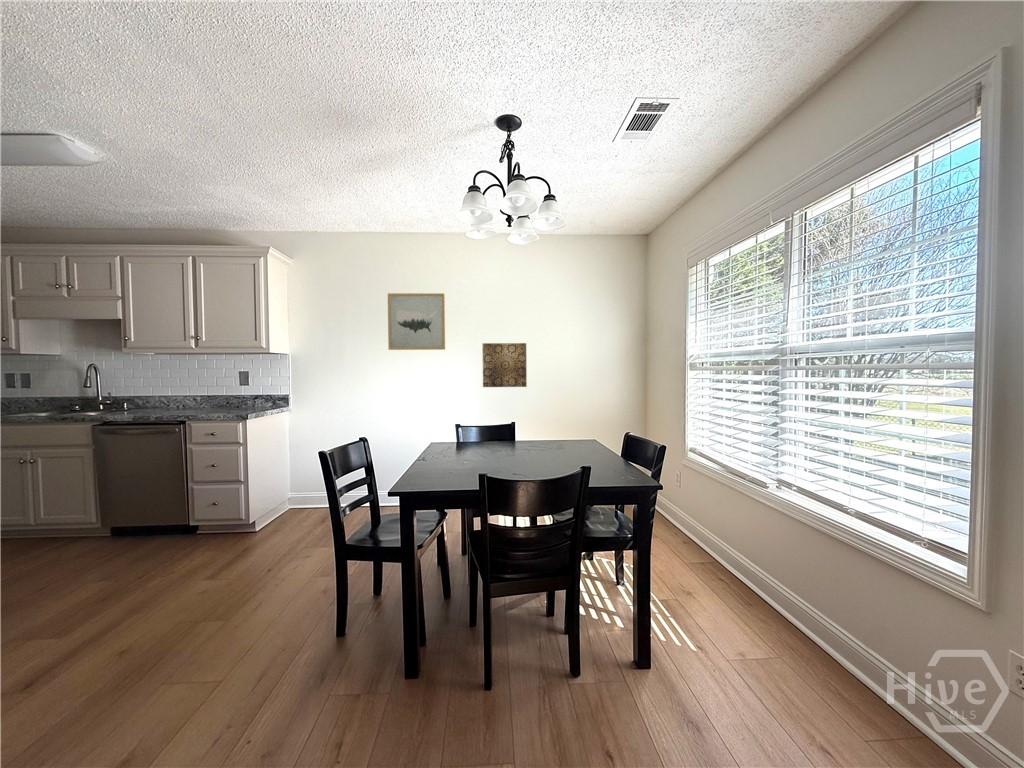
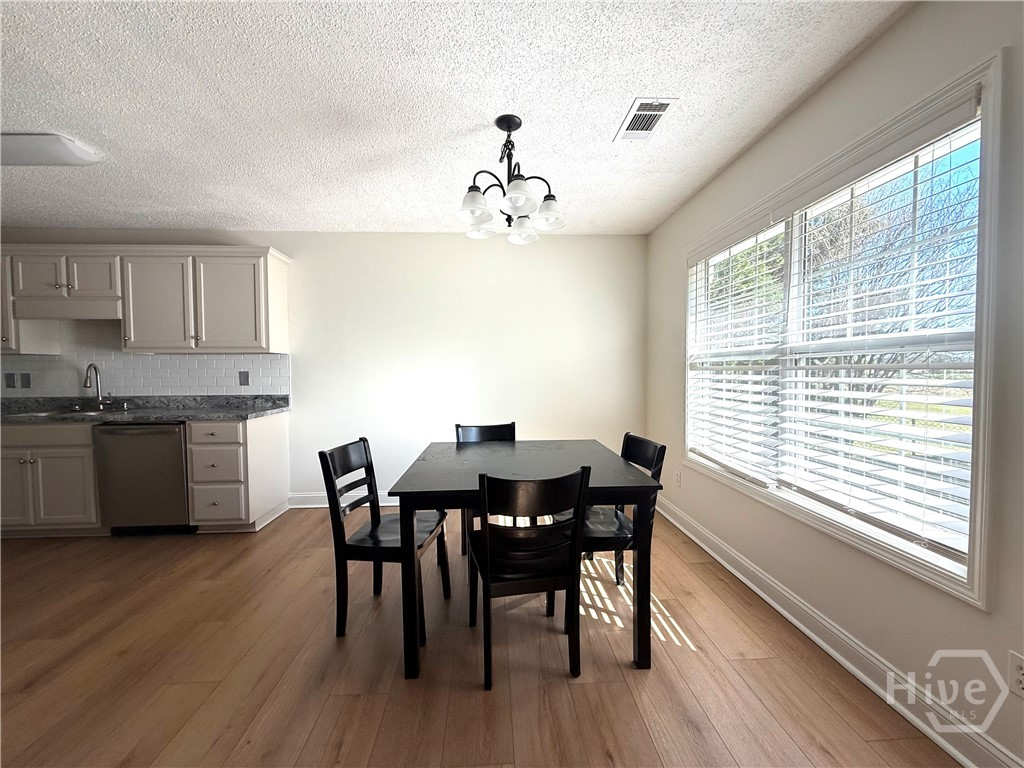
- wall art [482,342,528,388]
- wall art [387,292,446,351]
